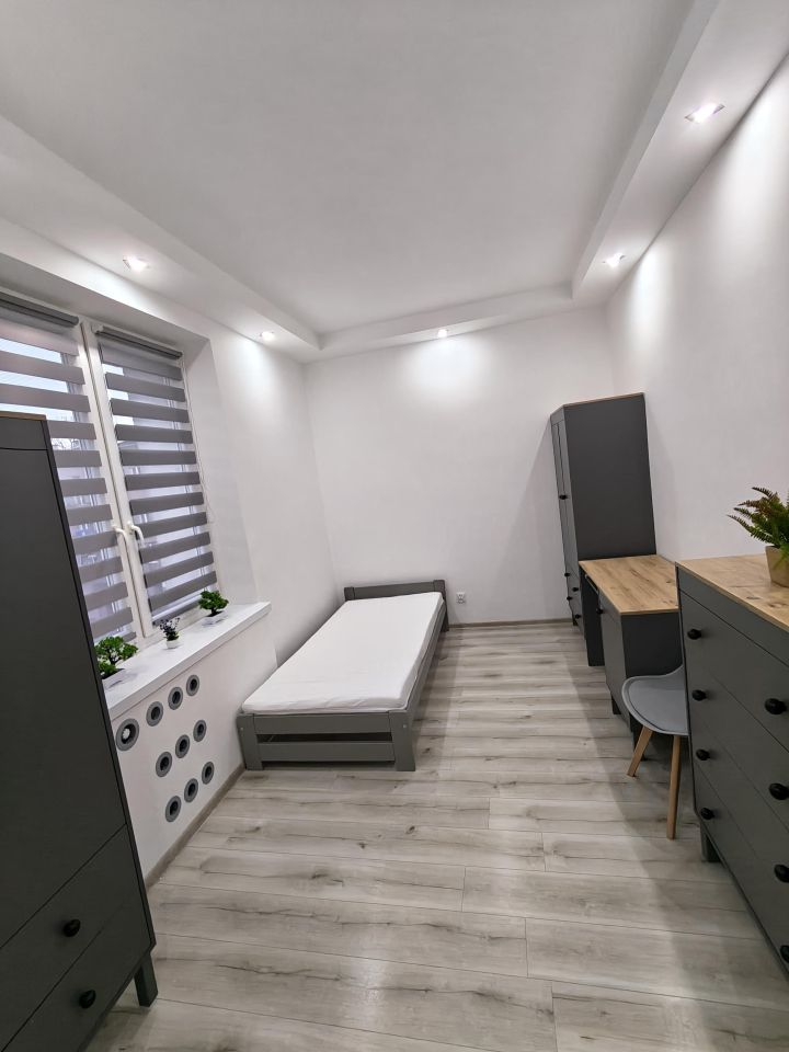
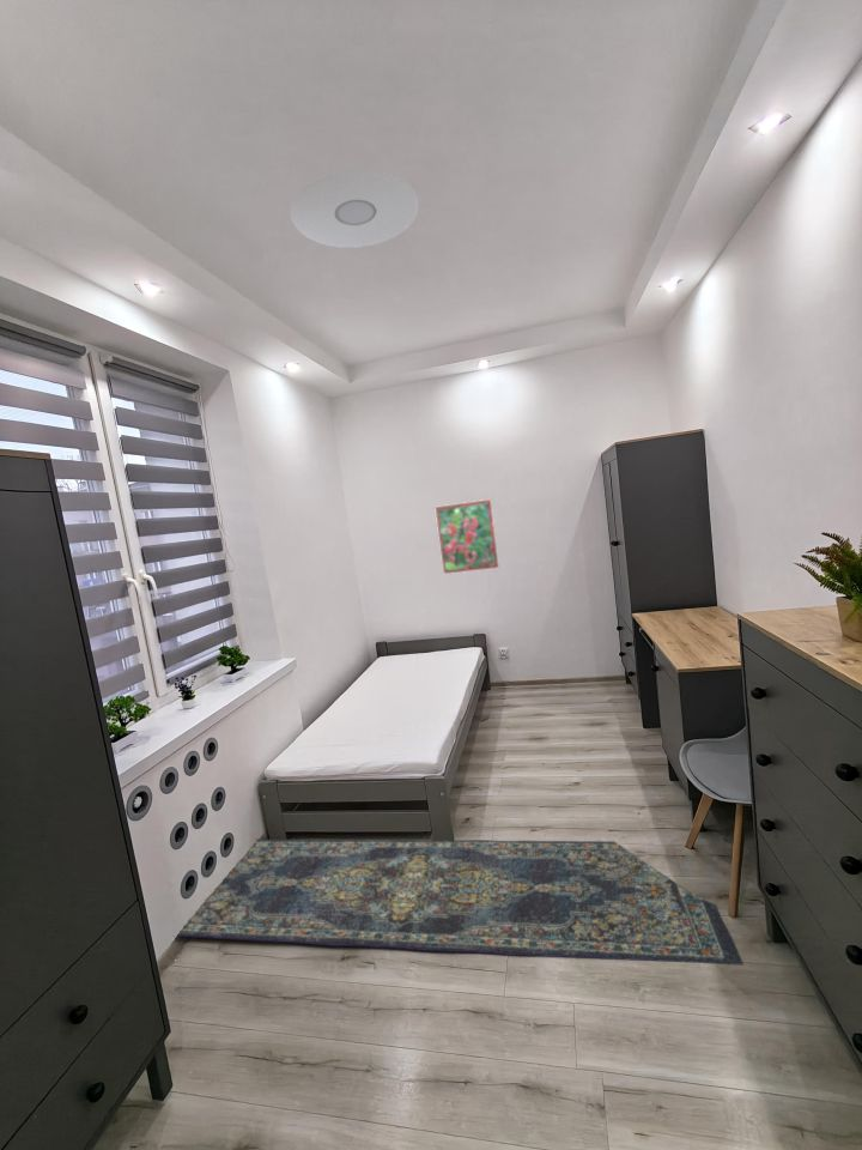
+ rug [175,839,745,966]
+ ceiling light [289,168,420,249]
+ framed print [433,498,500,575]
